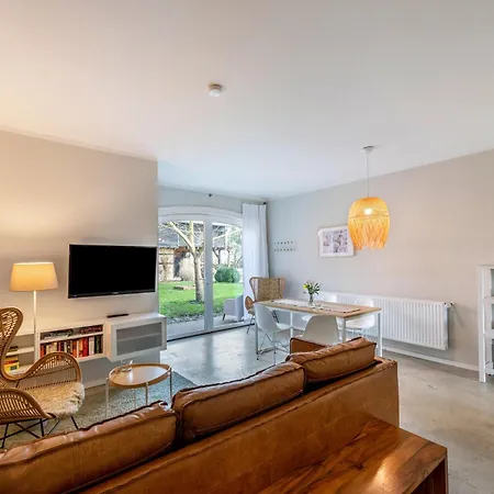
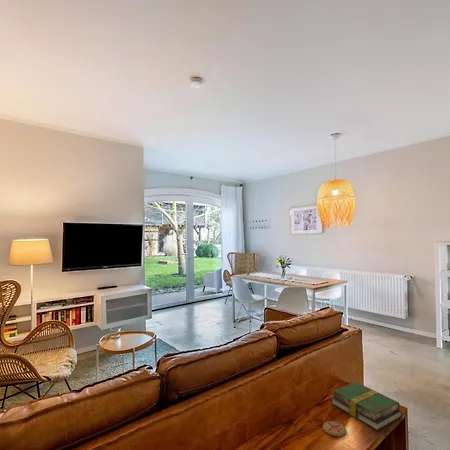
+ coaster [322,420,347,438]
+ book [331,381,403,431]
